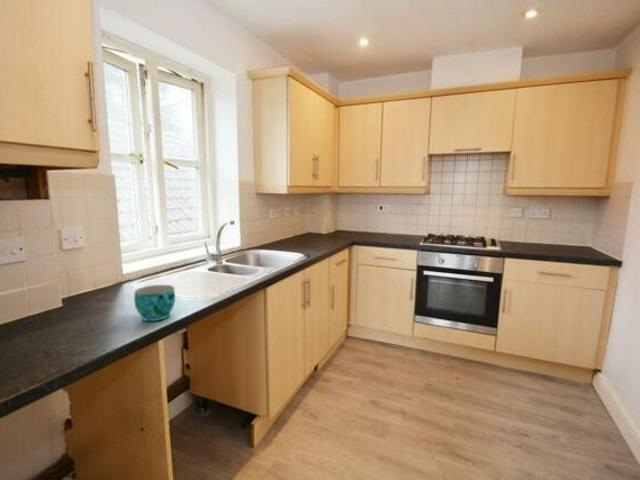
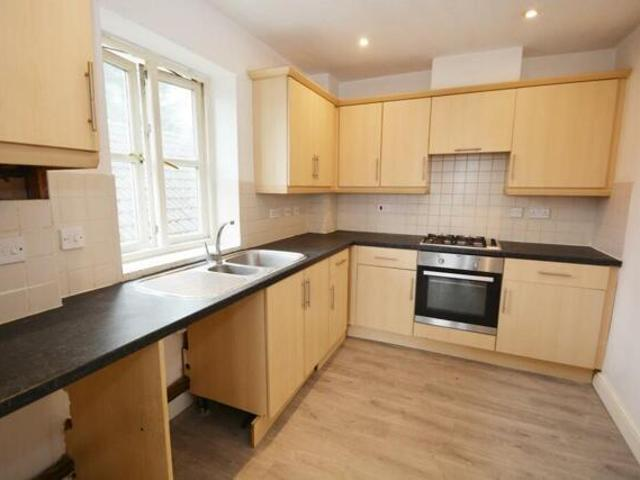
- cup [133,284,176,322]
